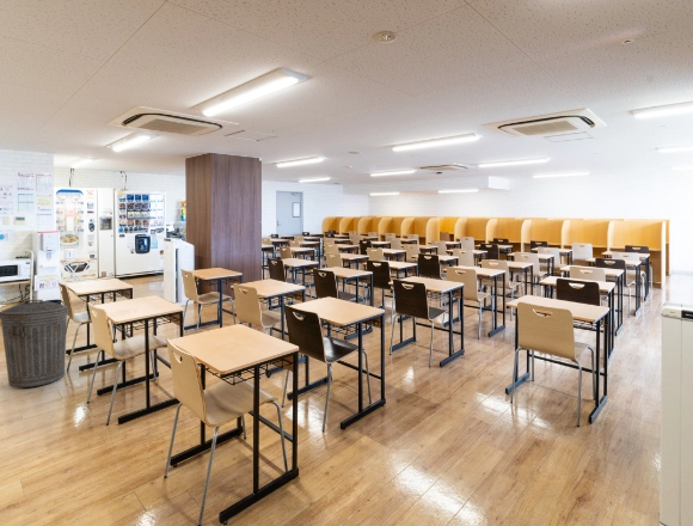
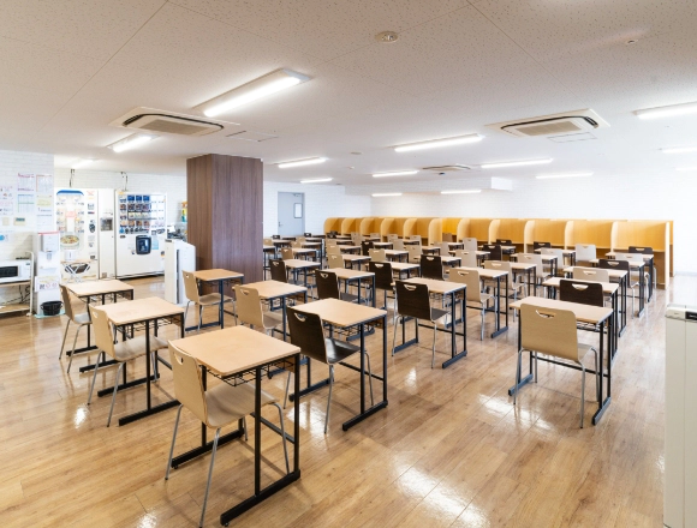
- trash can [0,299,69,389]
